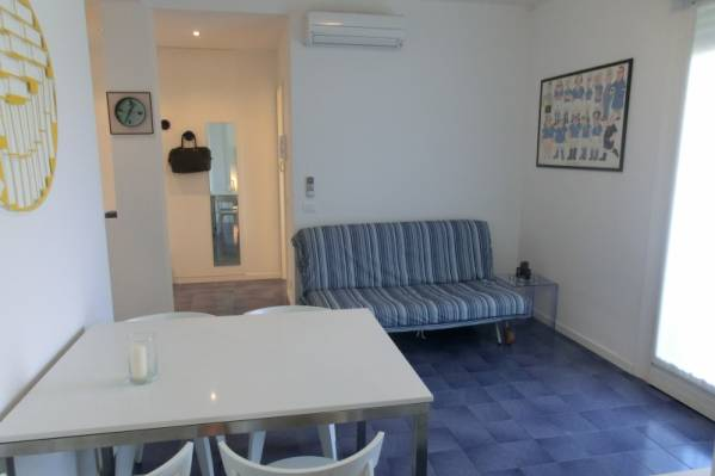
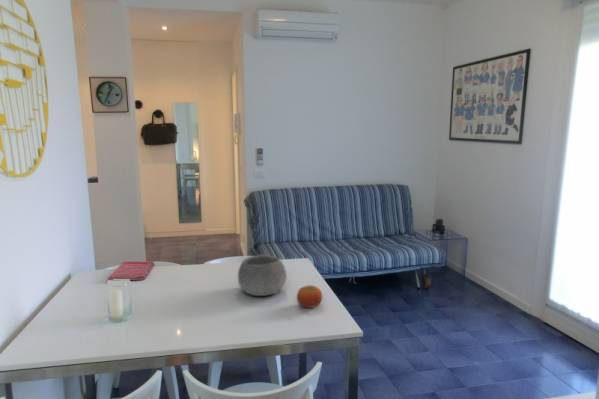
+ dish towel [106,260,155,281]
+ bowl [237,254,288,297]
+ fruit [296,284,323,309]
